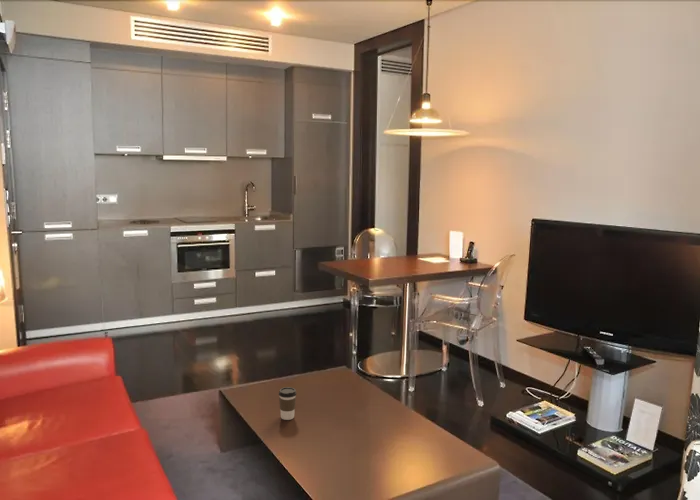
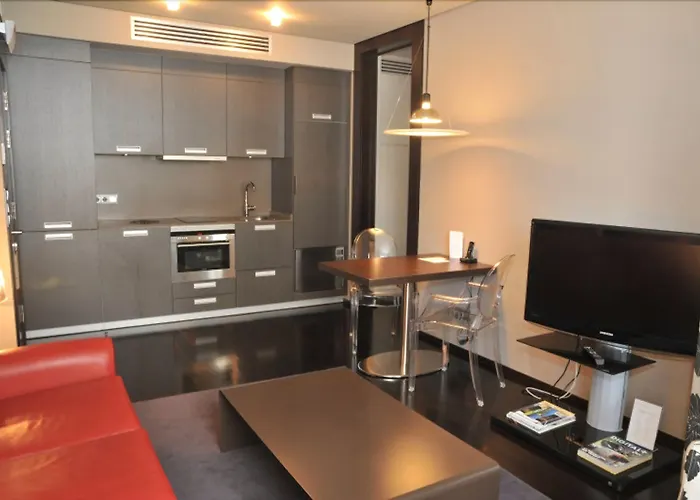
- coffee cup [278,386,298,421]
